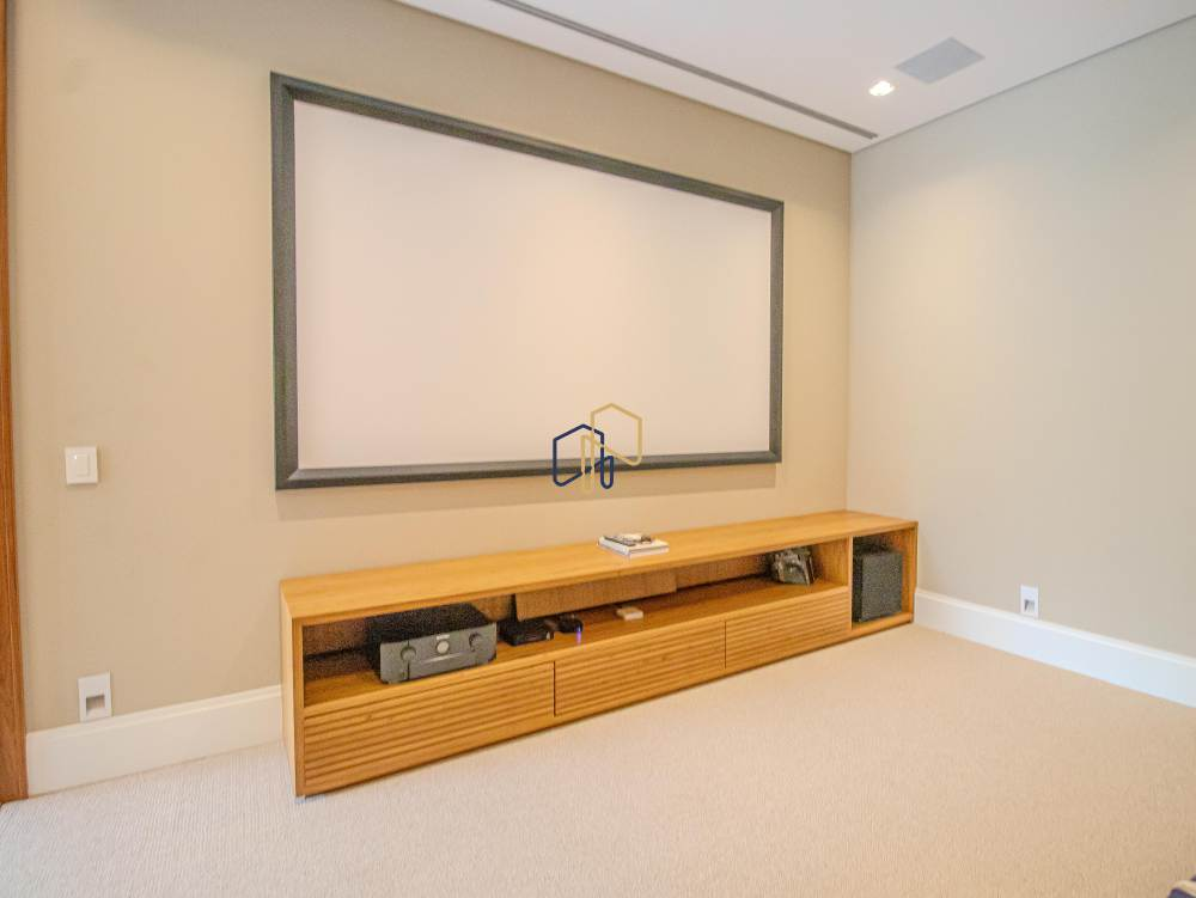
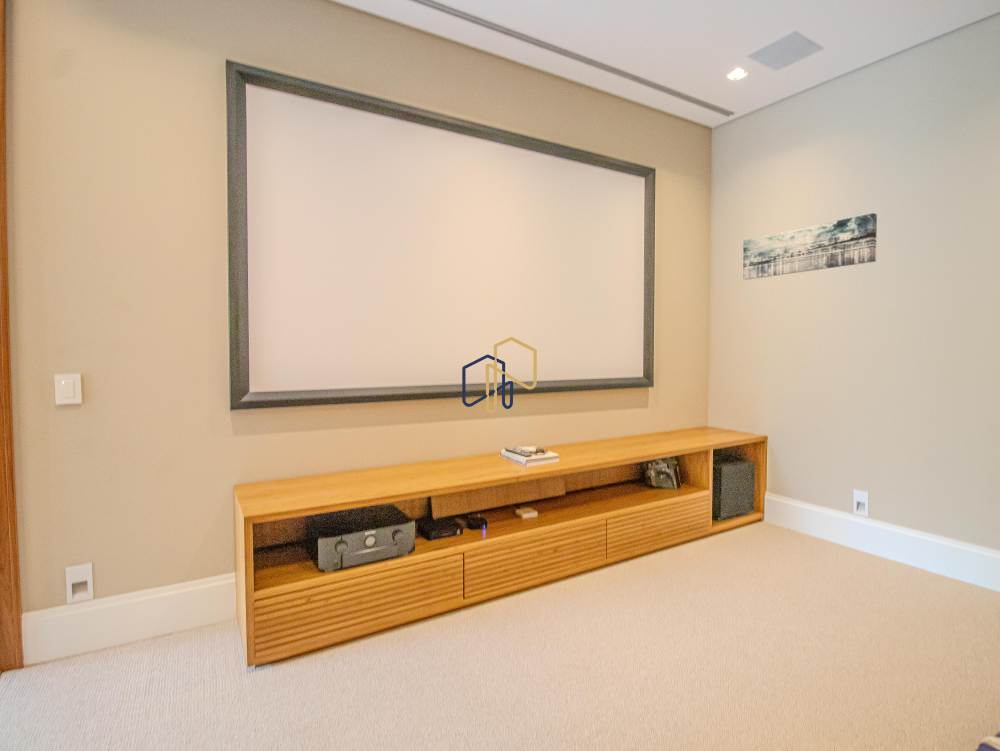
+ wall art [742,212,878,281]
